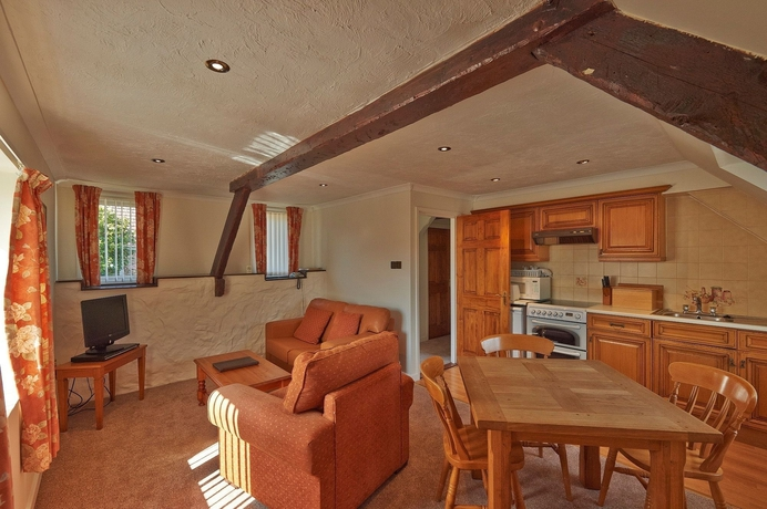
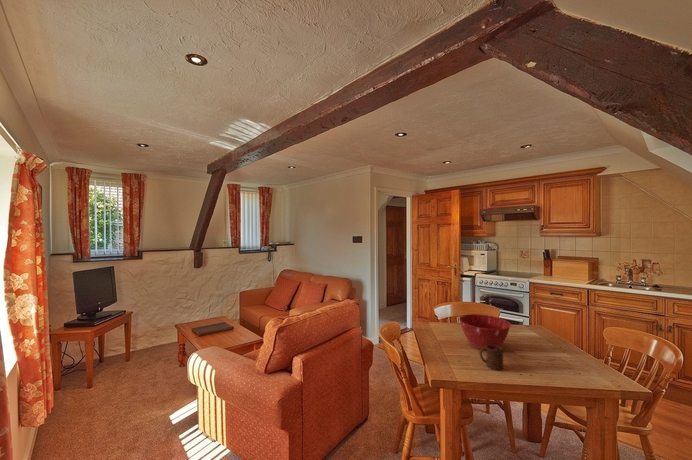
+ cup [479,345,504,371]
+ mixing bowl [458,313,512,350]
